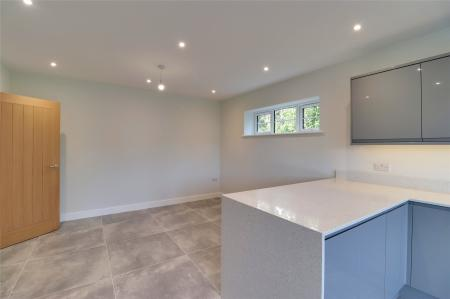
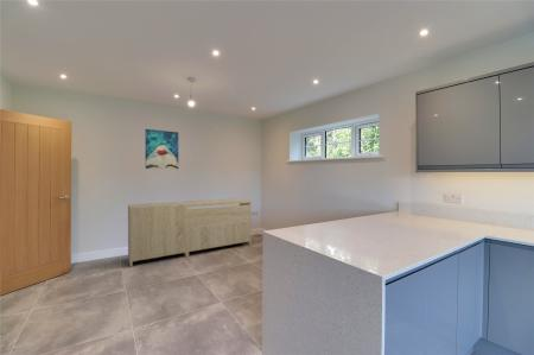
+ wall art [145,128,179,170]
+ sideboard [127,197,252,268]
